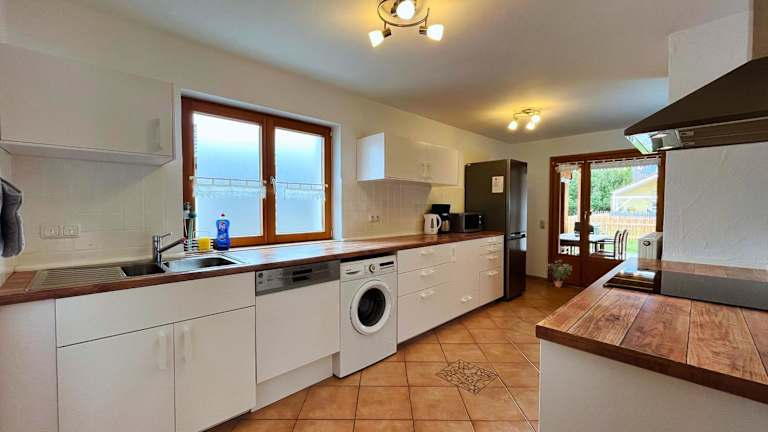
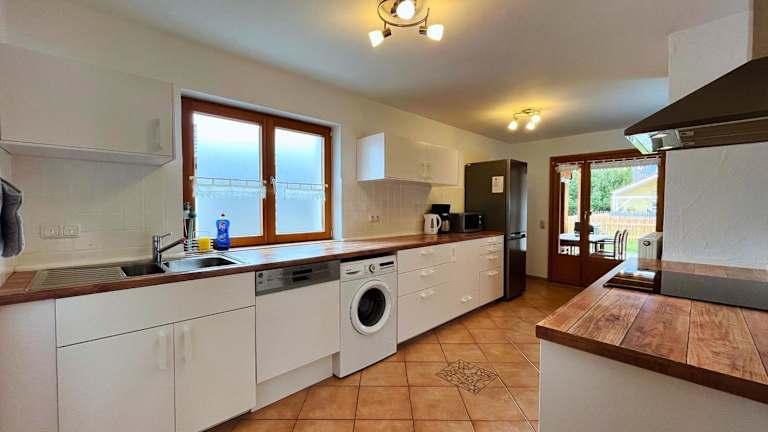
- potted plant [545,259,573,288]
